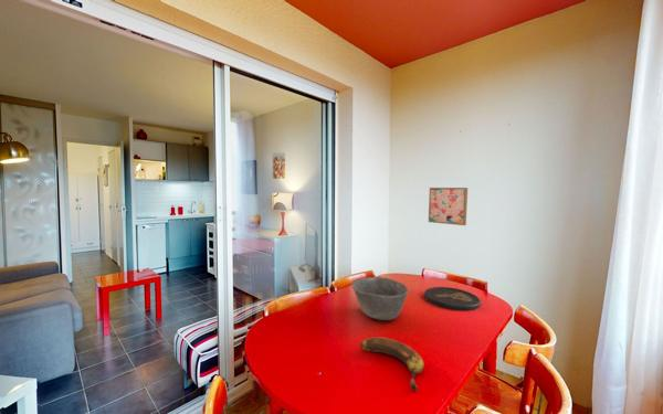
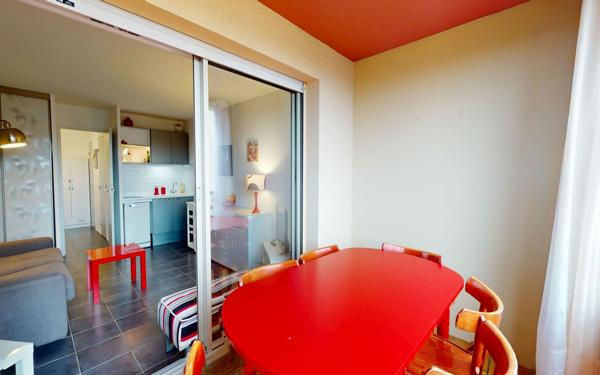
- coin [423,286,482,311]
- bowl [350,276,410,321]
- banana [359,336,425,393]
- wall art [428,187,469,226]
